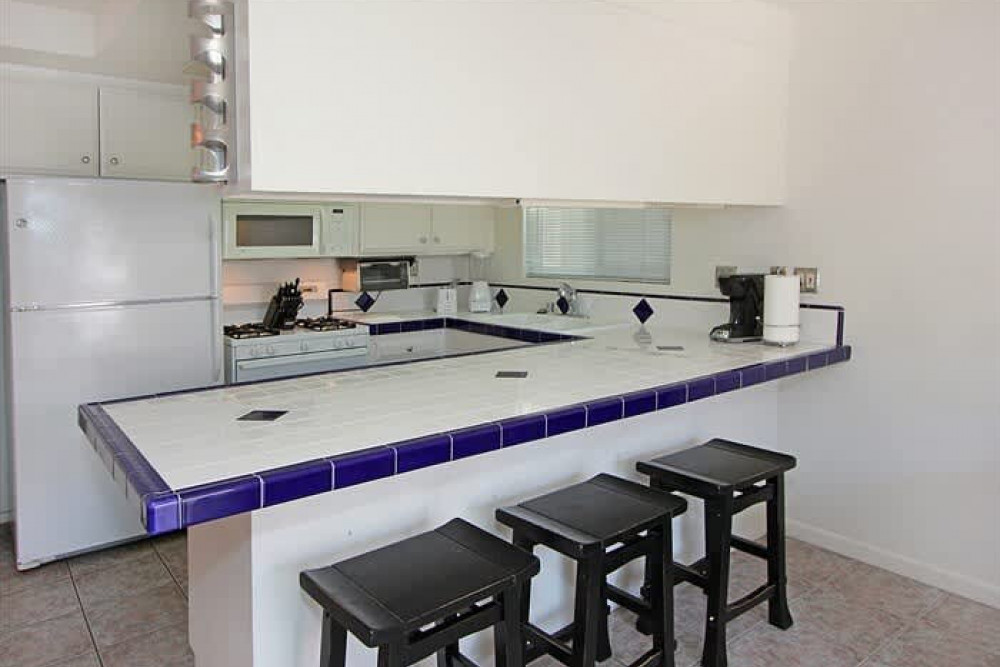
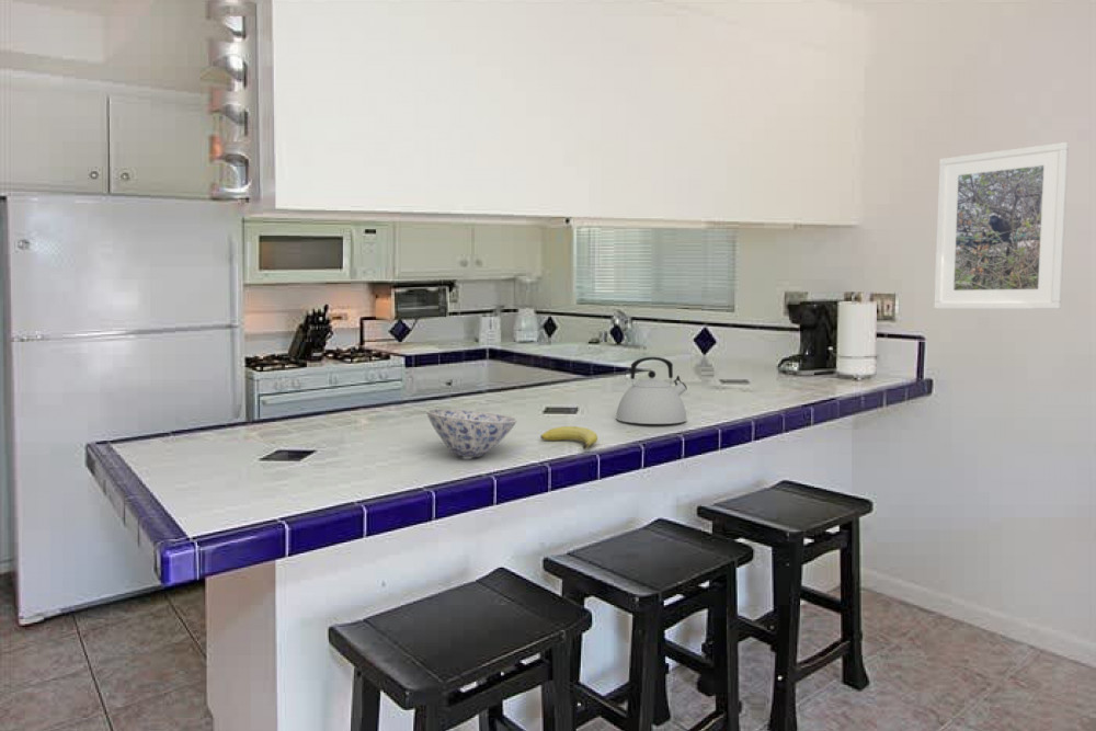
+ bowl [425,408,518,458]
+ kettle [615,356,688,425]
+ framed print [933,141,1070,310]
+ fruit [539,425,598,450]
